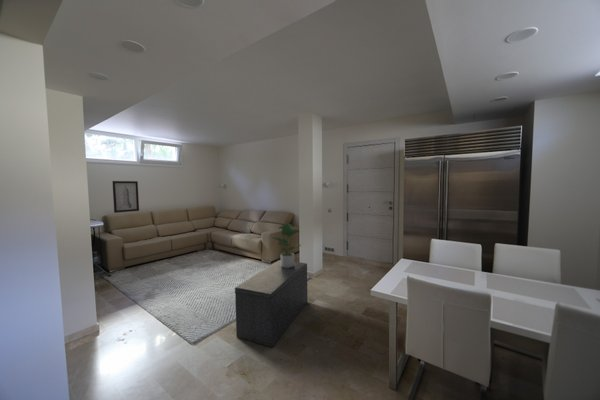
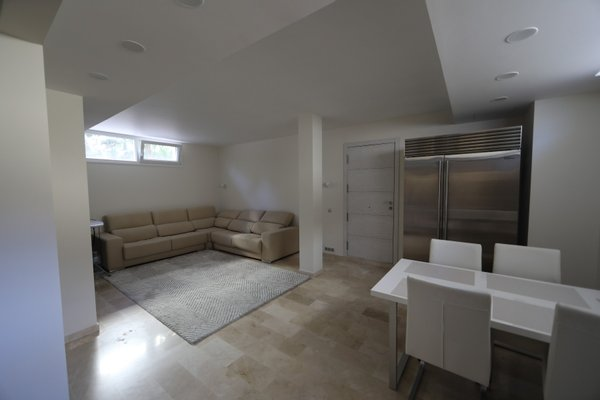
- bench [234,259,308,348]
- wall art [112,180,140,214]
- potted plant [270,222,303,268]
